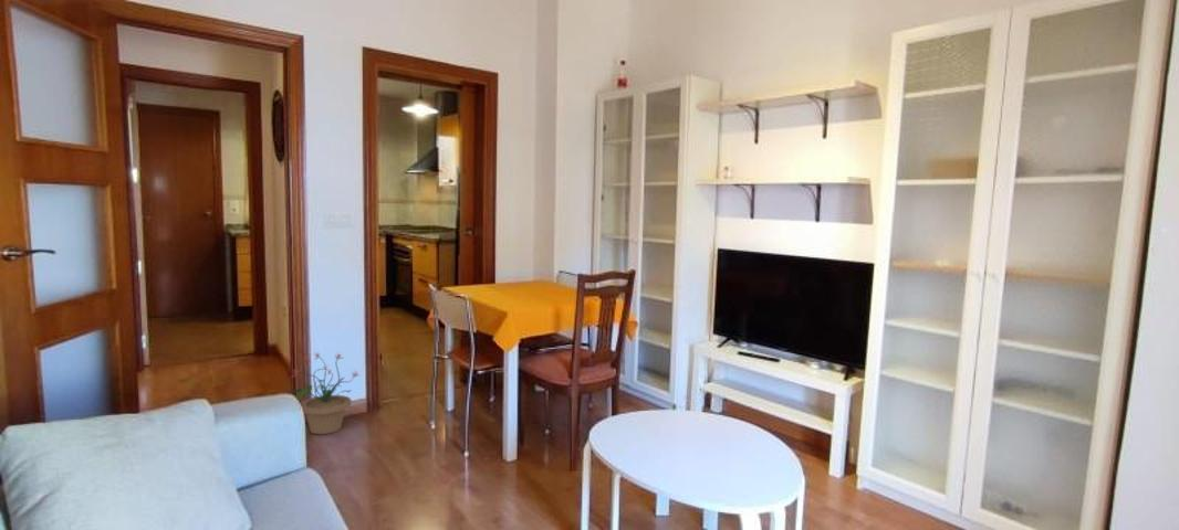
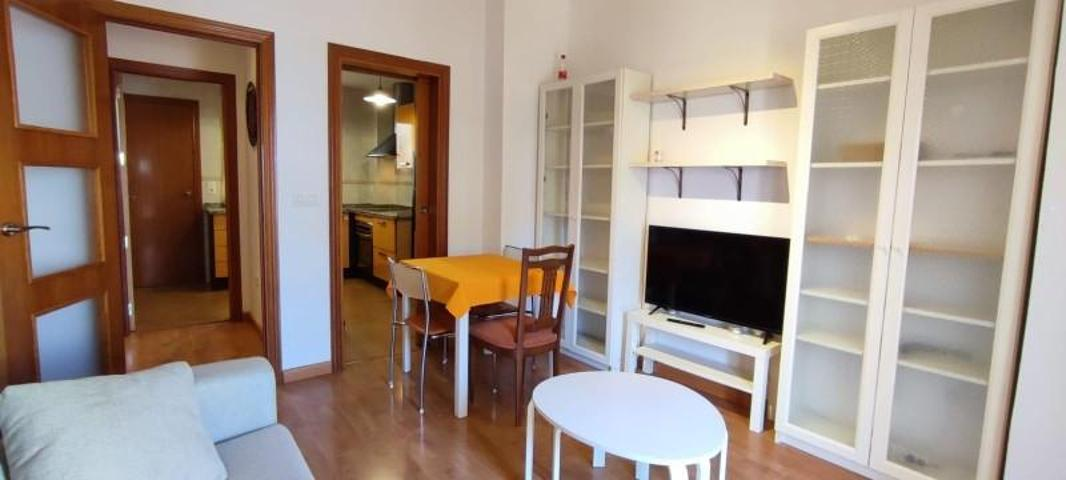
- potted plant [286,351,362,435]
